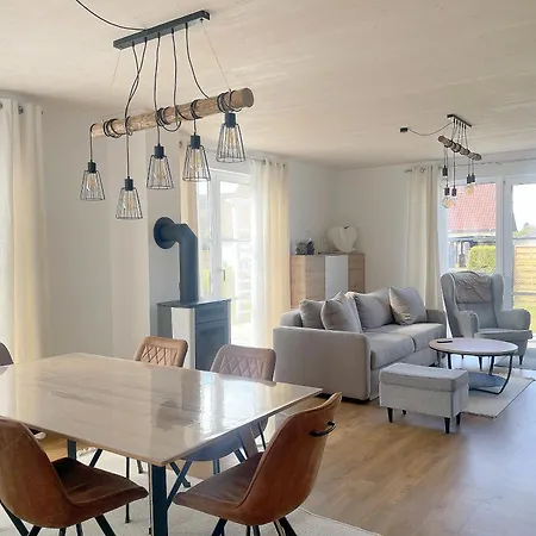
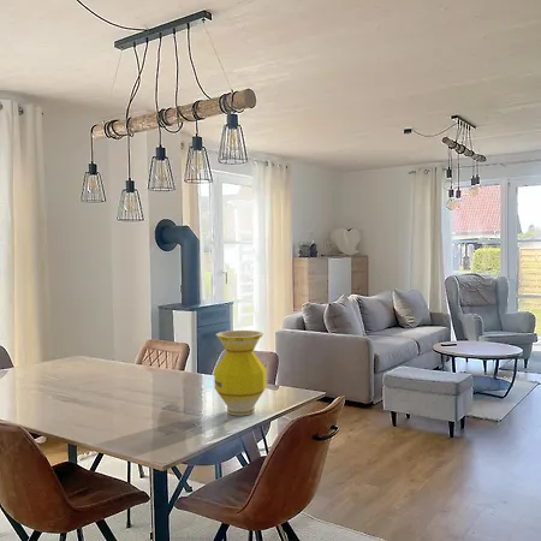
+ vase [213,329,268,417]
